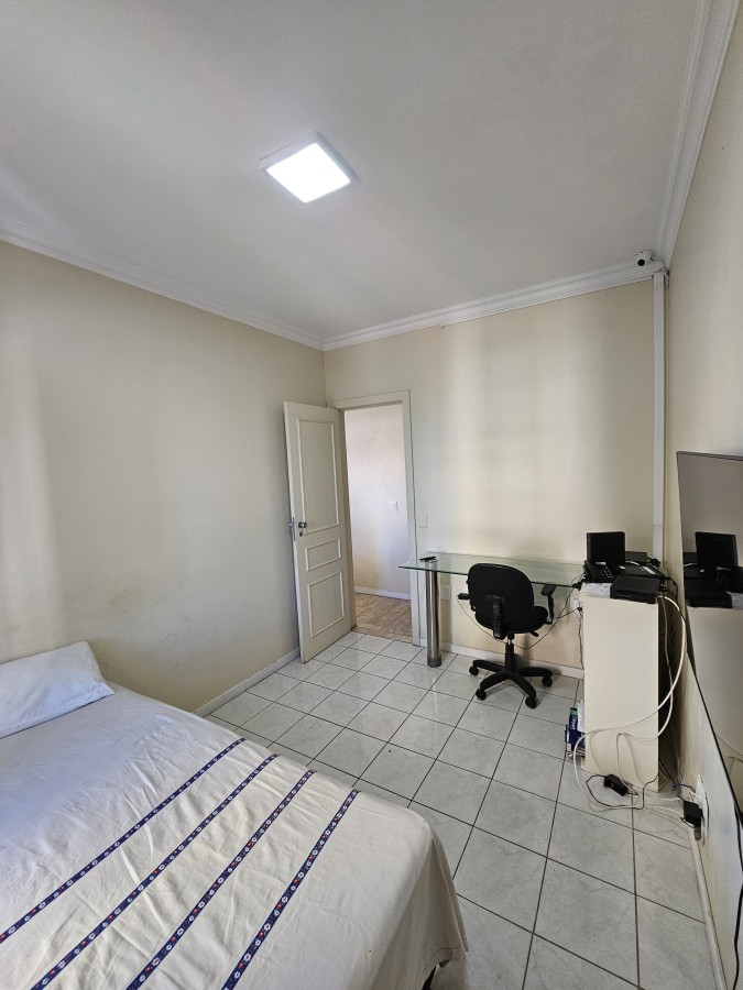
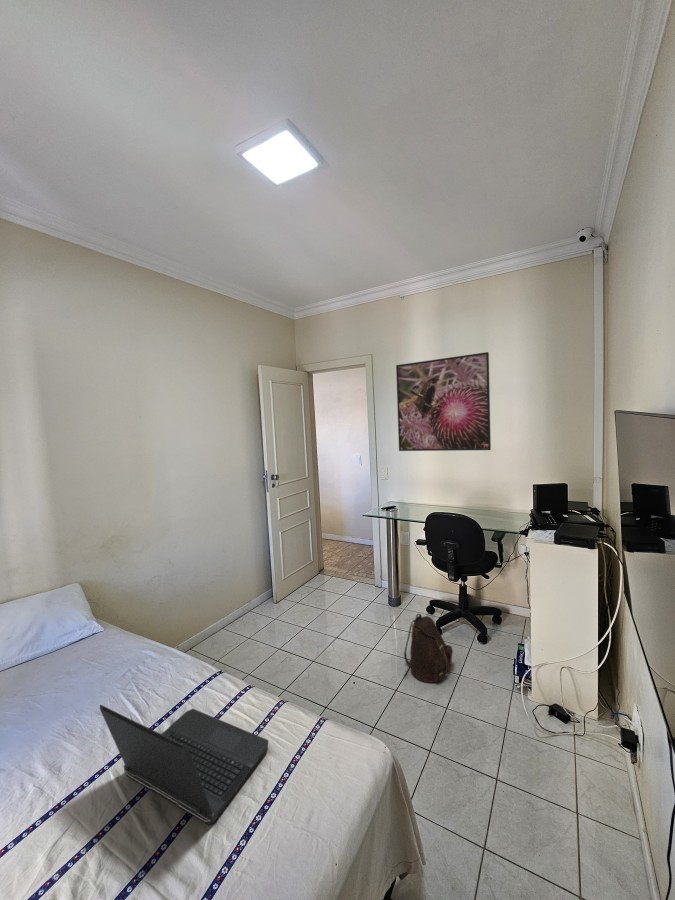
+ laptop computer [99,704,270,826]
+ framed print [395,351,492,452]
+ backpack [403,613,454,684]
